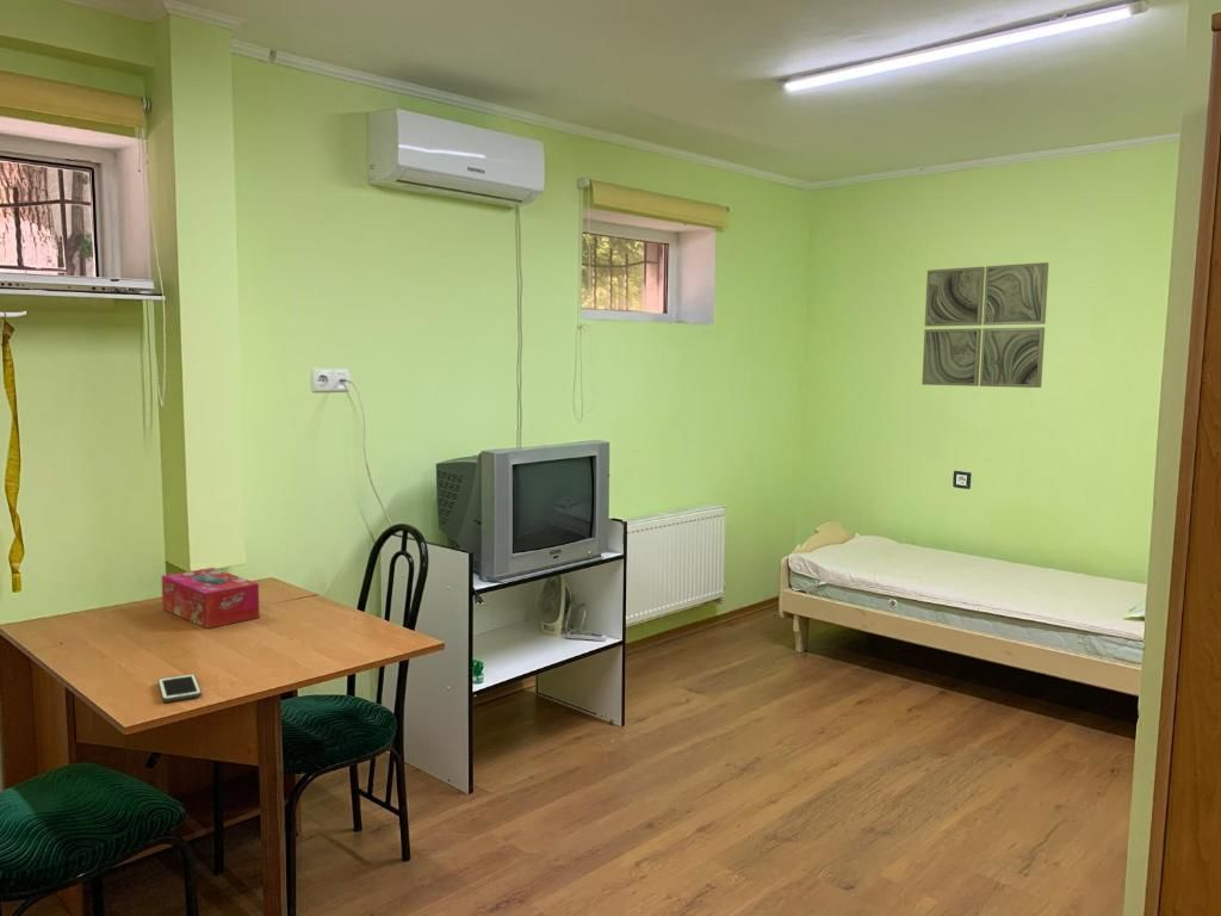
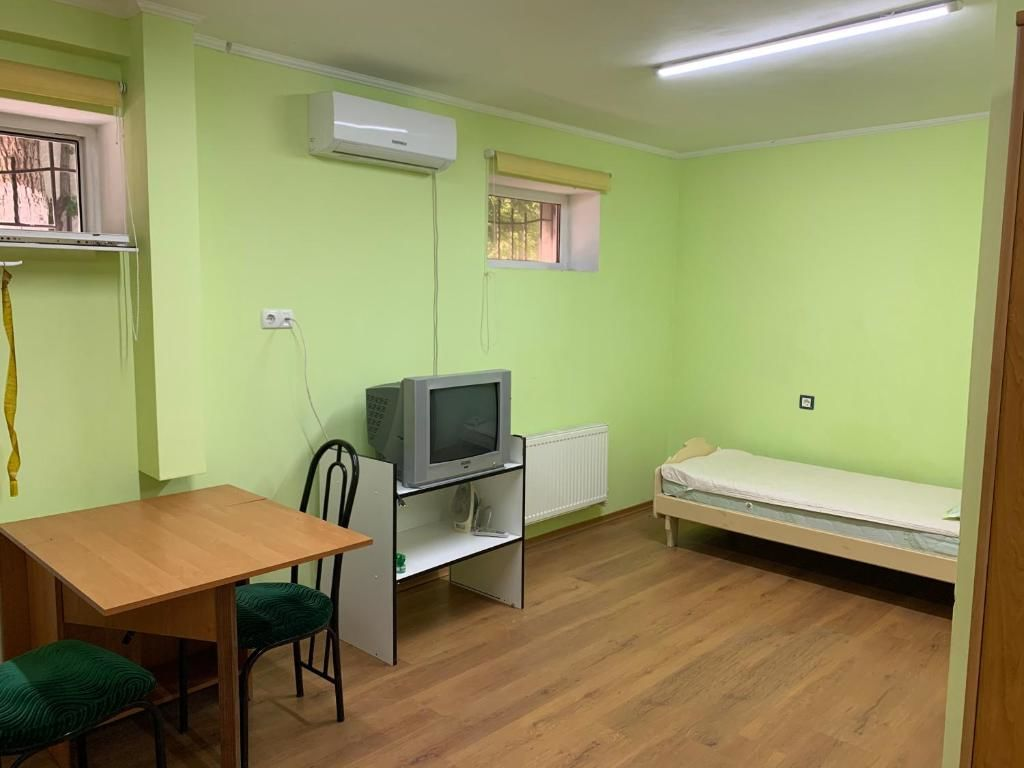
- wall art [921,261,1050,389]
- cell phone [157,673,203,704]
- tissue box [161,567,261,630]
